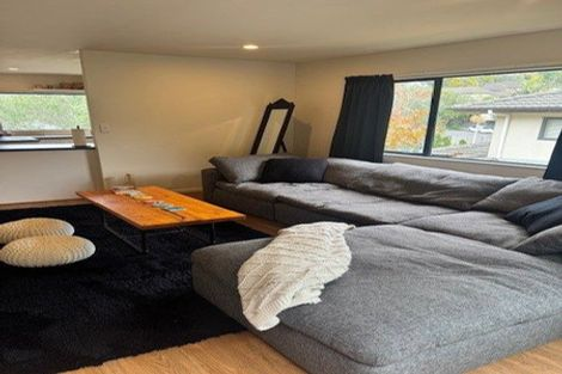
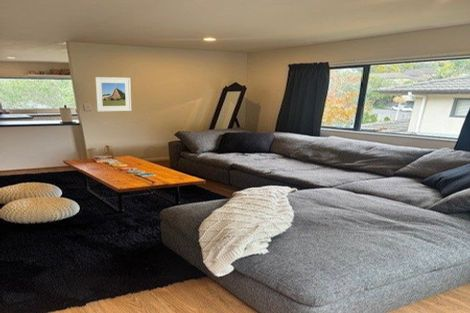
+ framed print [94,76,132,112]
